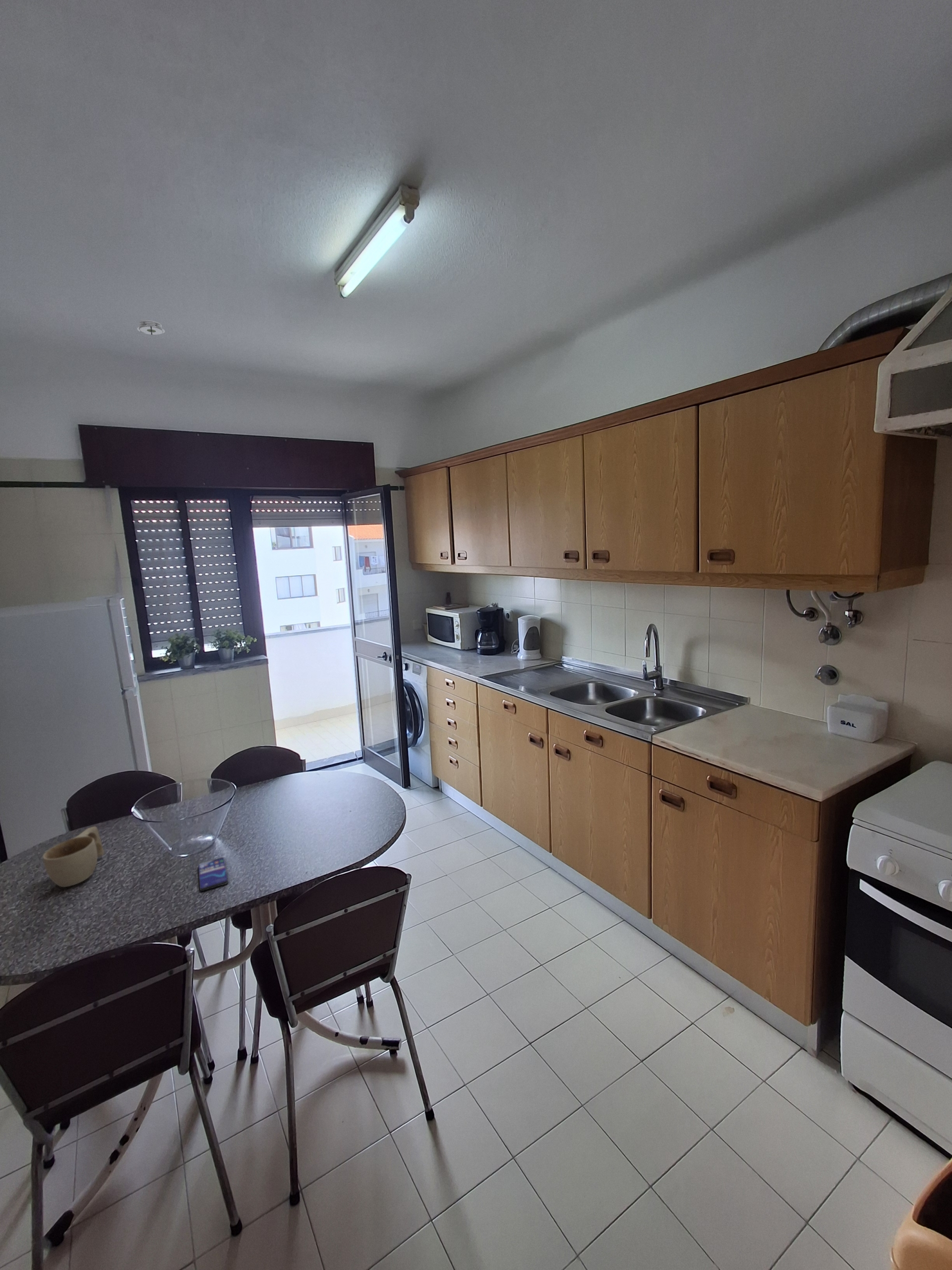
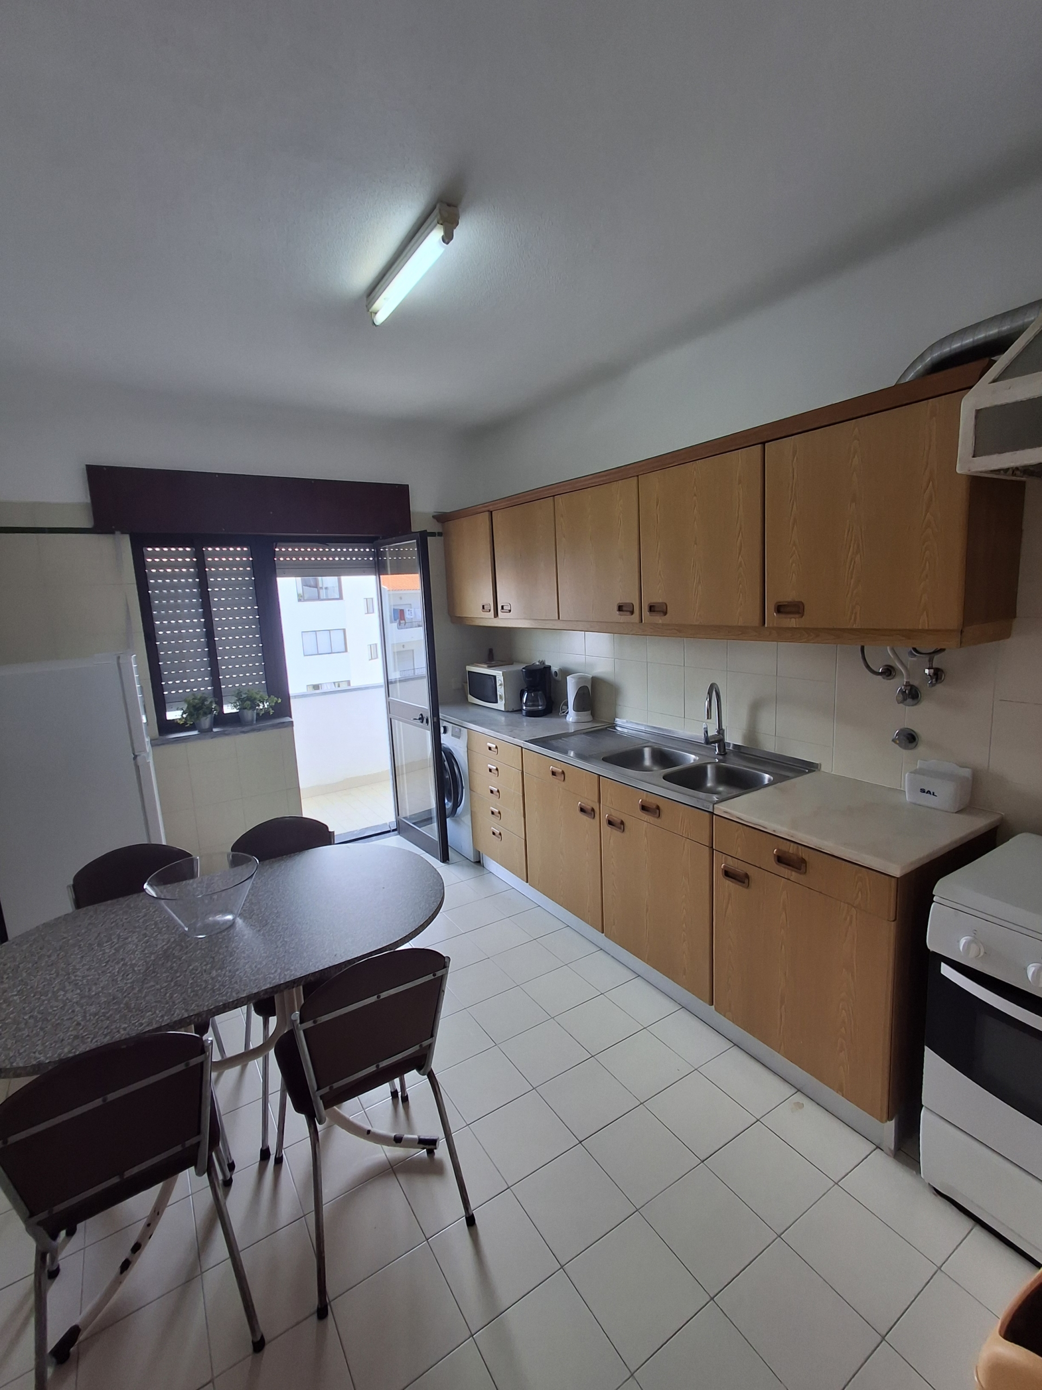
- smartphone [198,857,229,891]
- cup [43,826,105,888]
- smoke detector [137,320,165,335]
